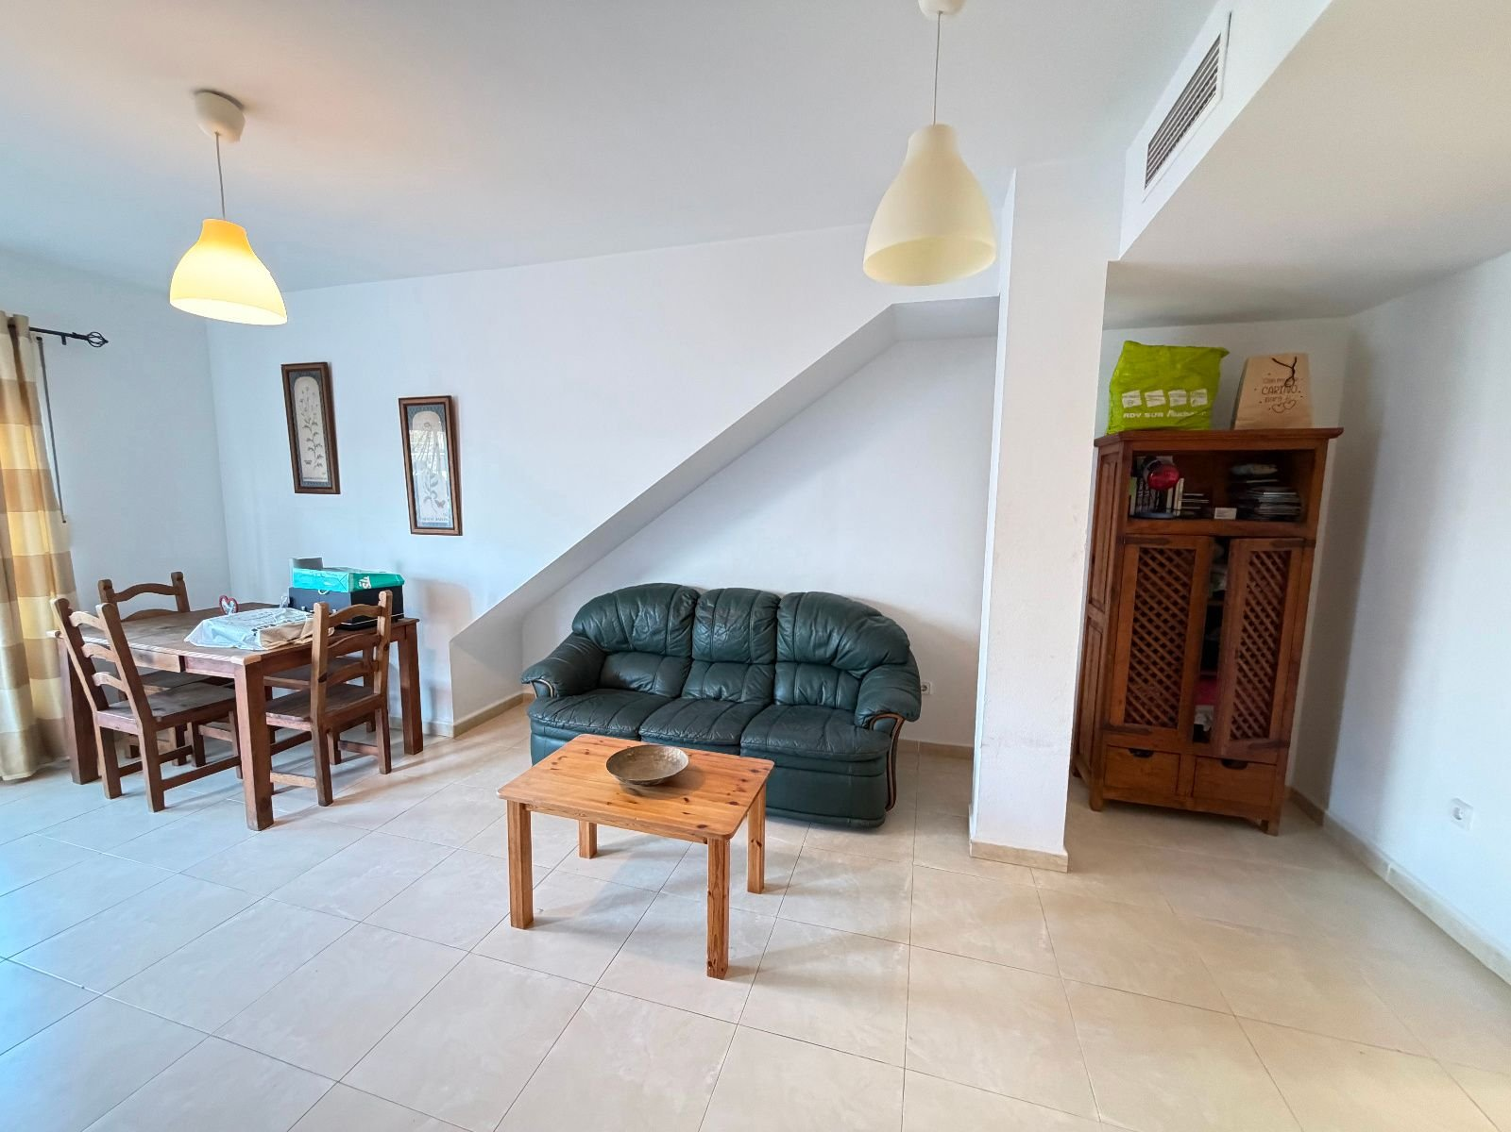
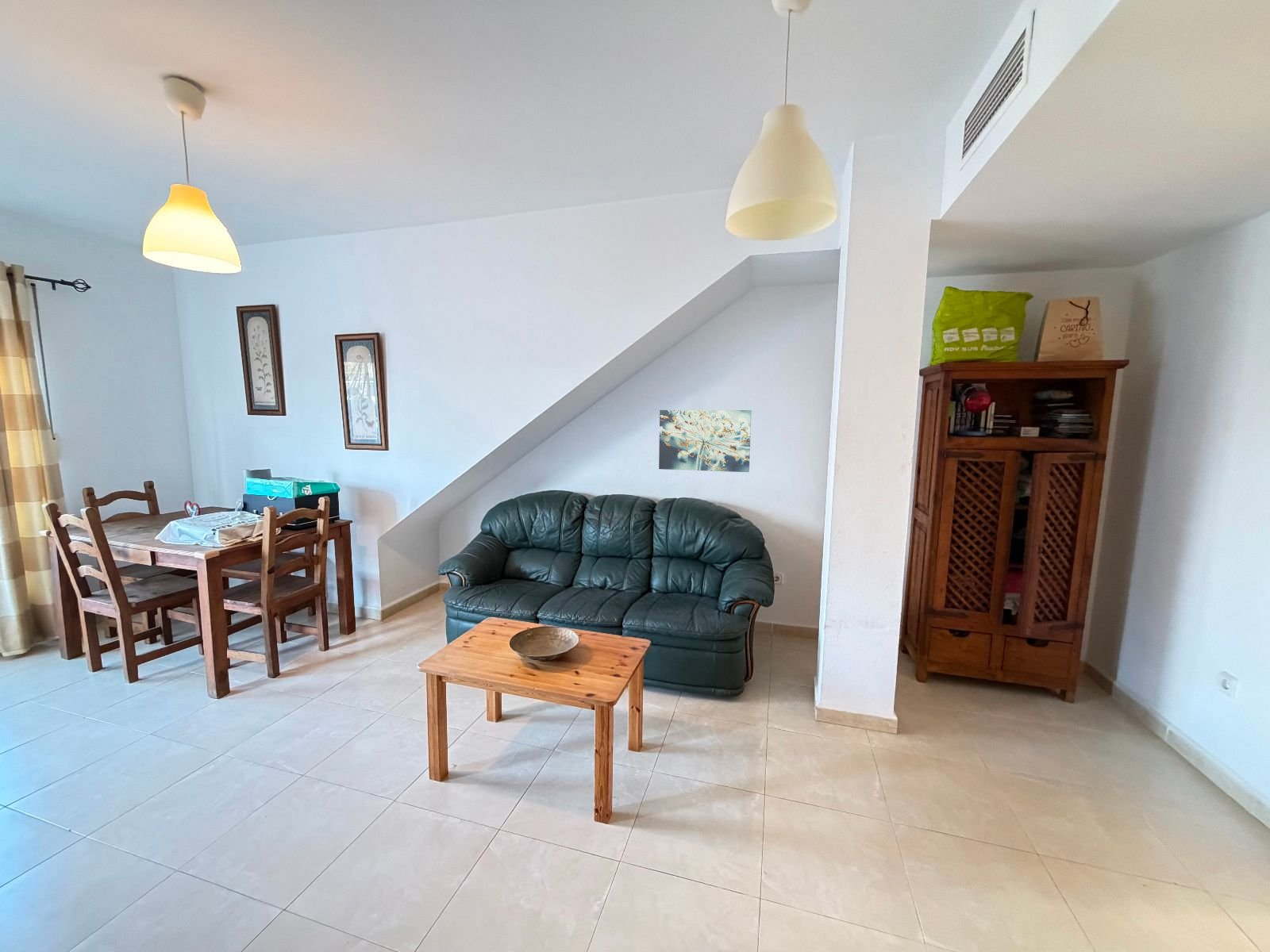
+ wall art [658,409,752,473]
